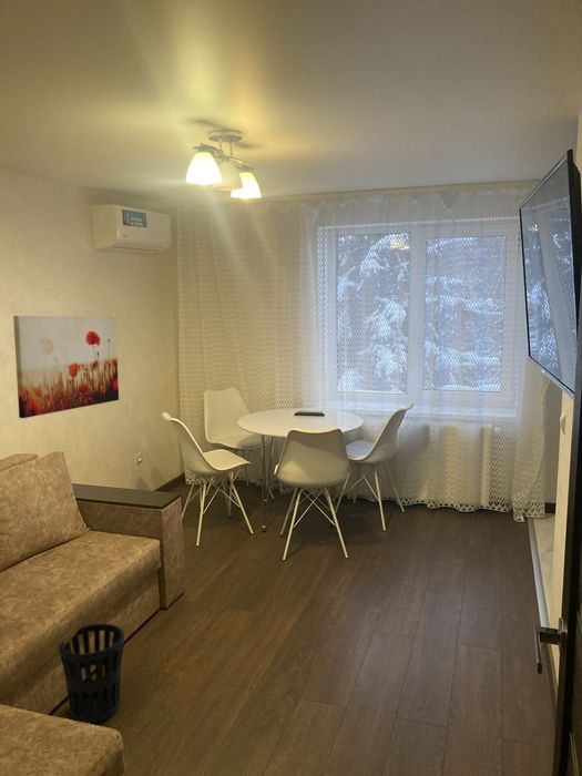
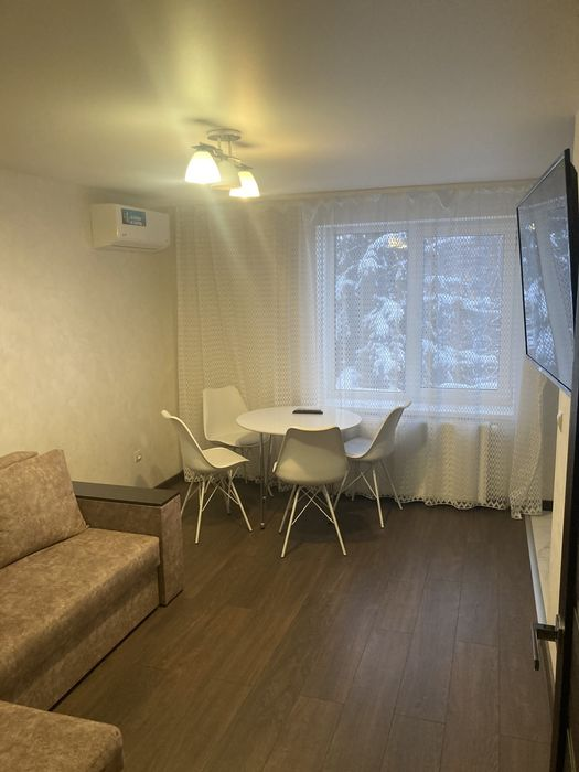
- wall art [12,315,120,419]
- wastebasket [58,622,125,724]
